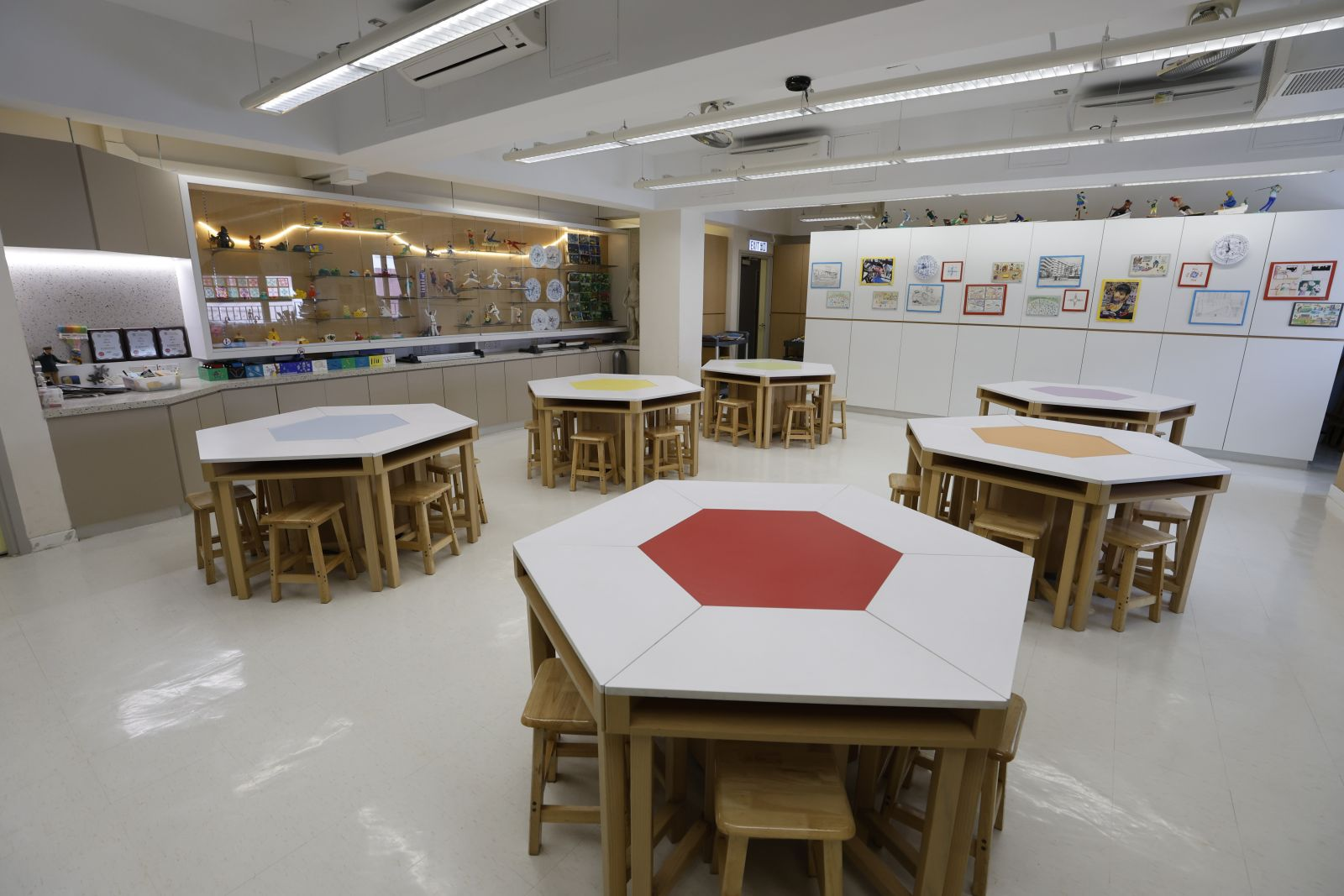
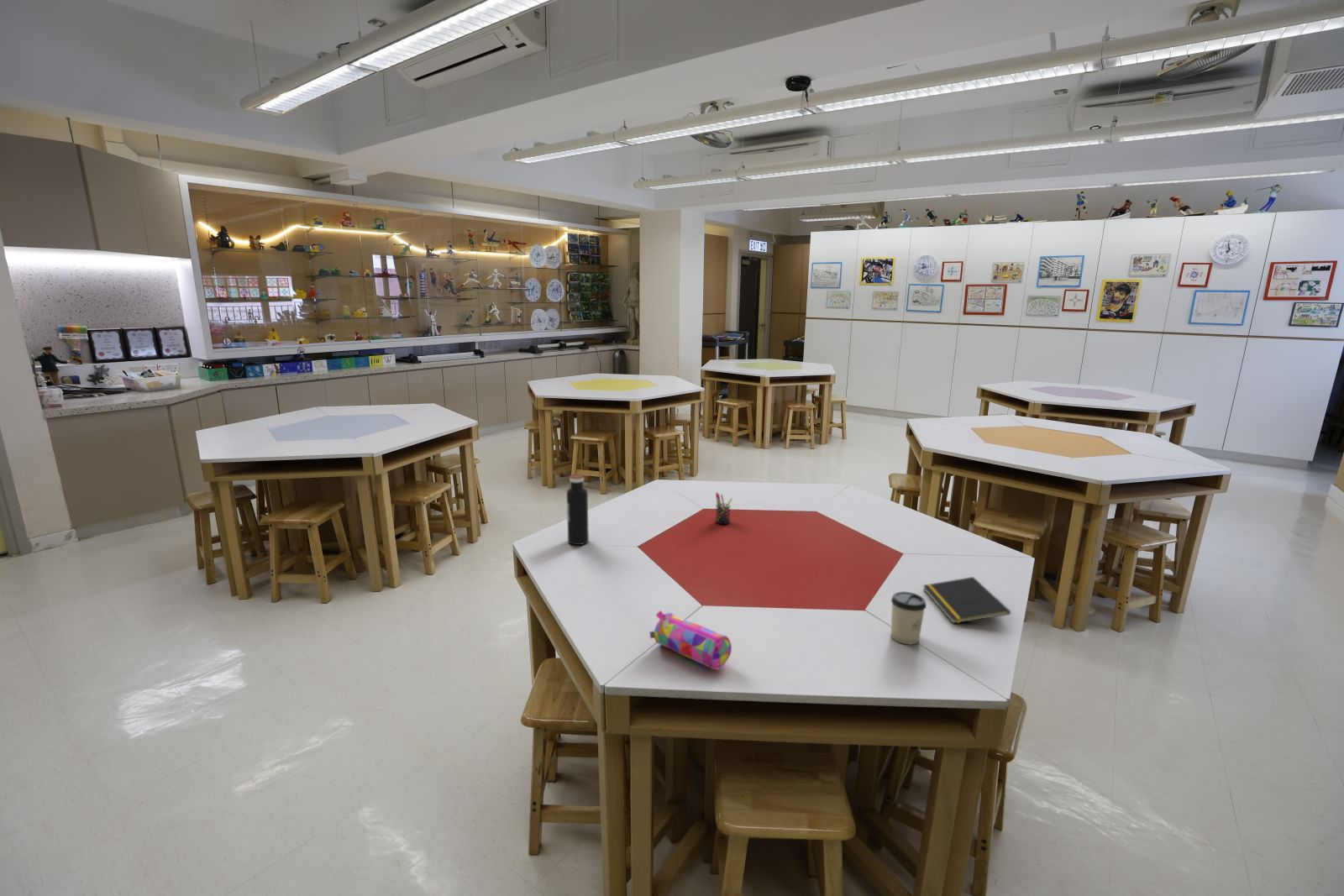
+ pen holder [715,491,733,525]
+ notepad [922,576,1011,625]
+ pencil case [649,610,732,671]
+ water bottle [566,474,590,546]
+ cup [890,590,927,645]
